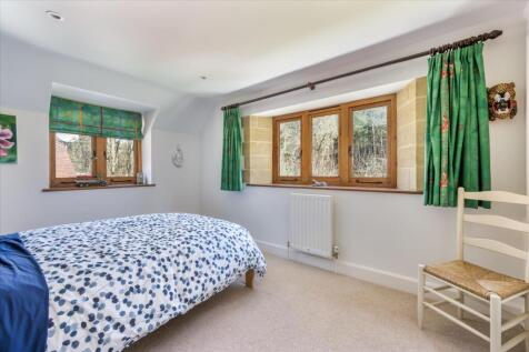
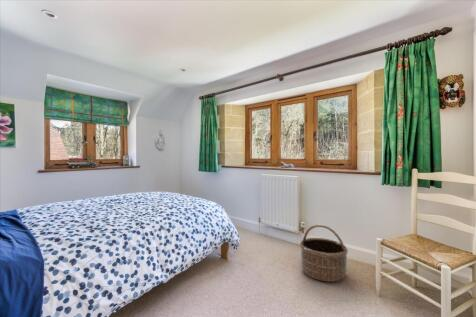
+ basket [299,224,349,283]
